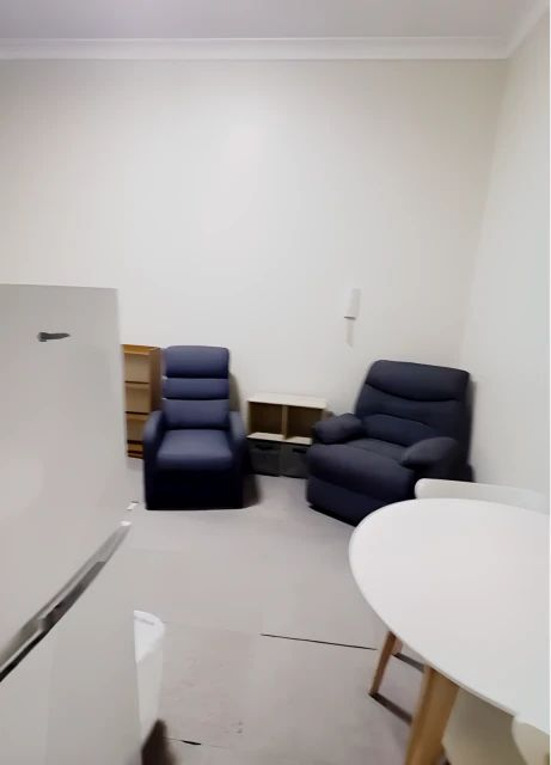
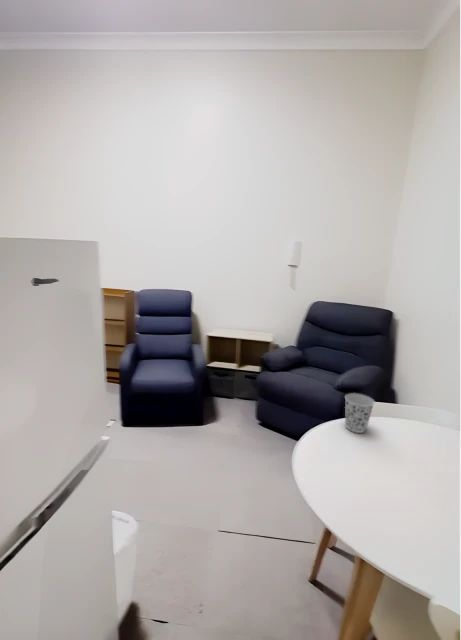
+ cup [344,392,376,434]
